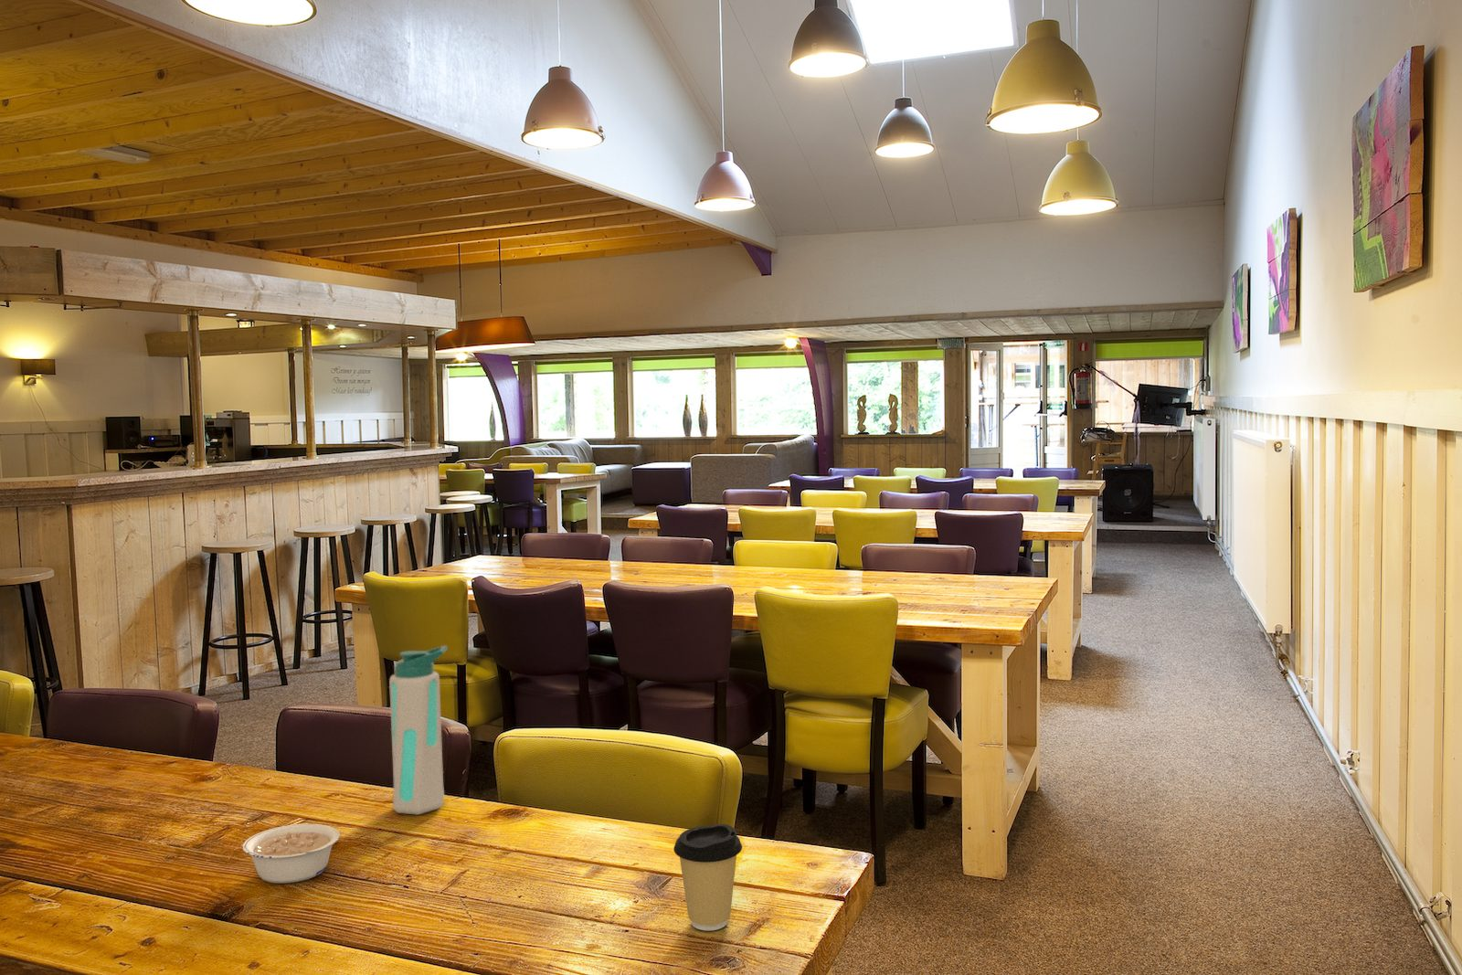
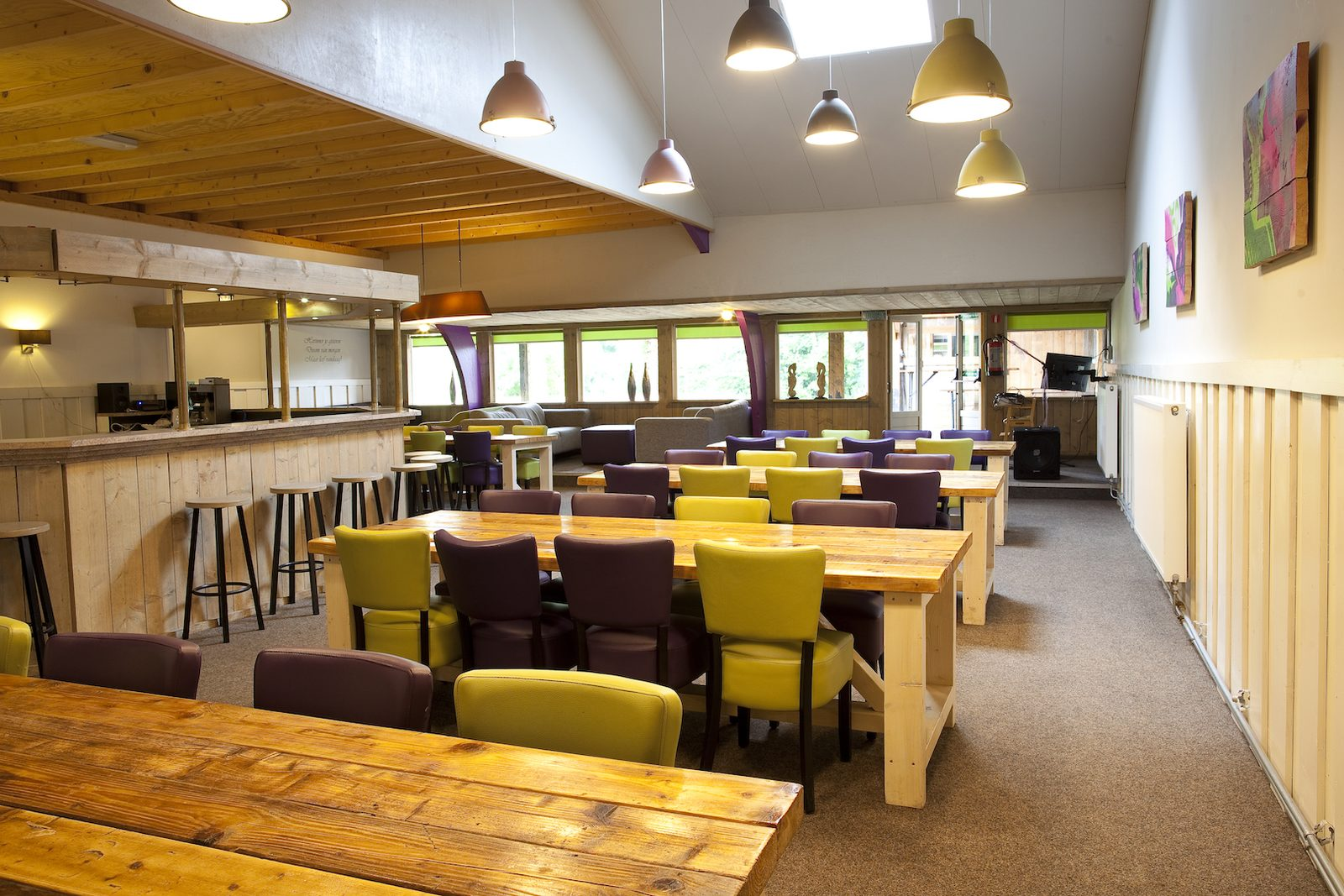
- legume [243,824,340,885]
- coffee cup [672,824,743,931]
- water bottle [388,644,448,816]
